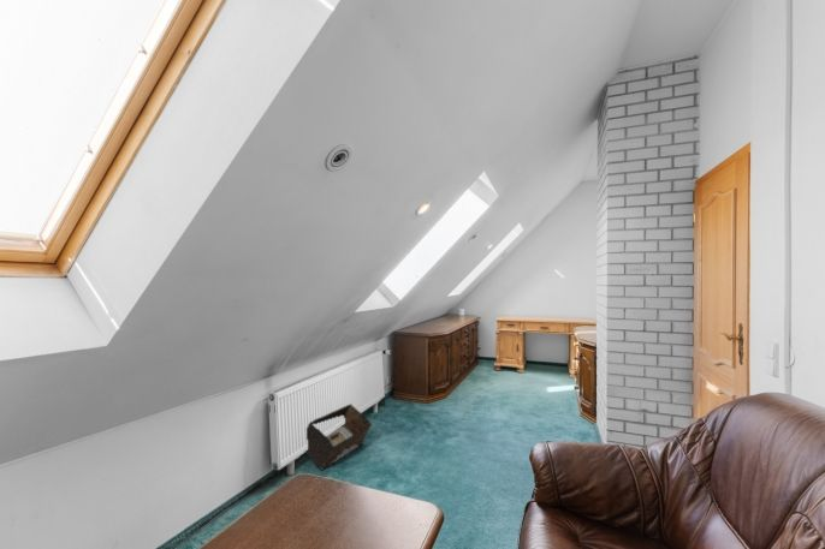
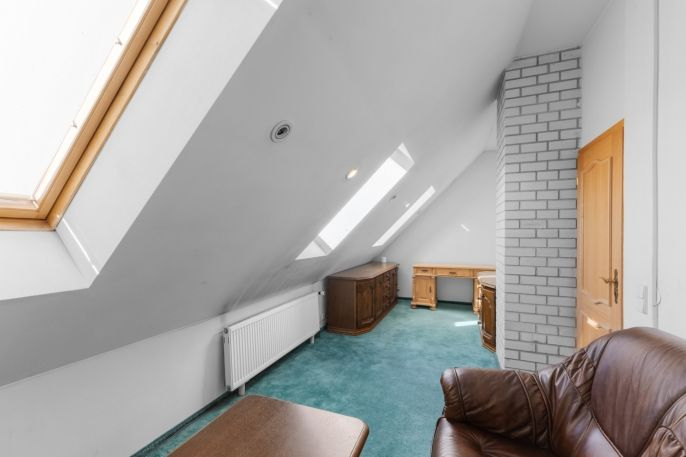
- storage bin [304,402,373,471]
